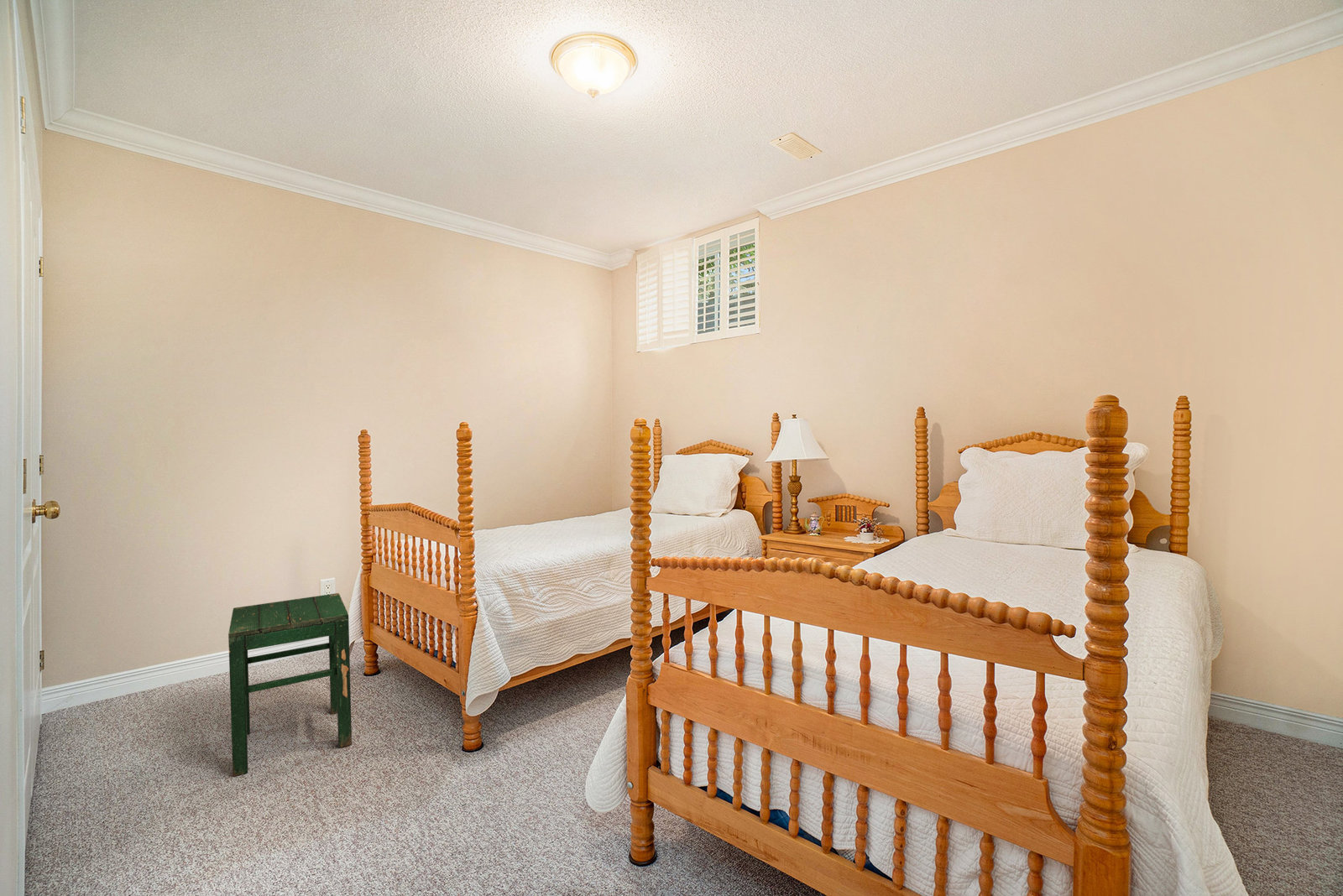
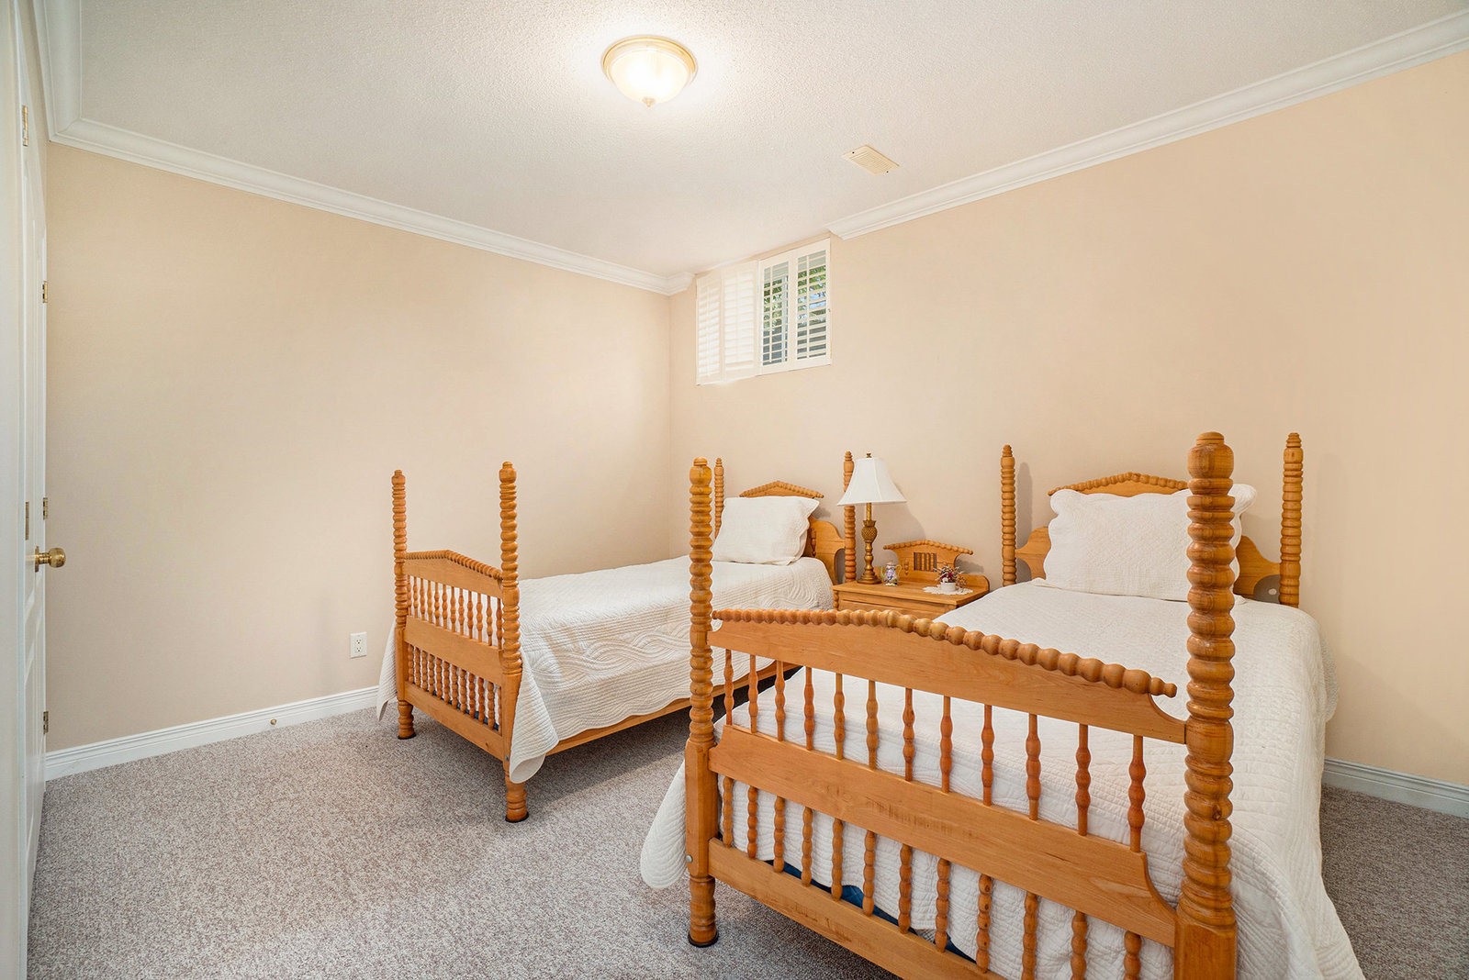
- stool [227,592,353,778]
